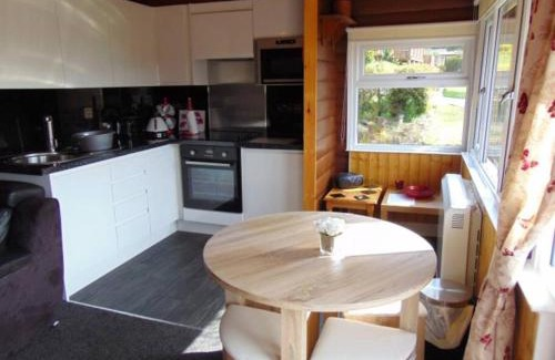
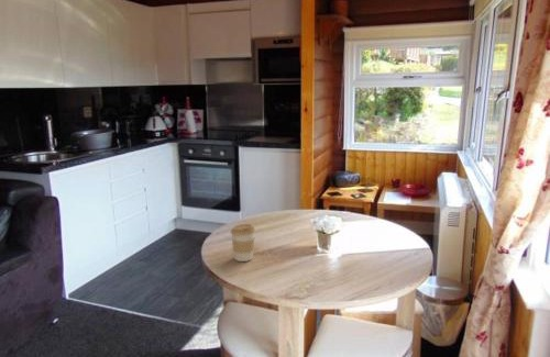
+ coffee cup [230,223,256,263]
